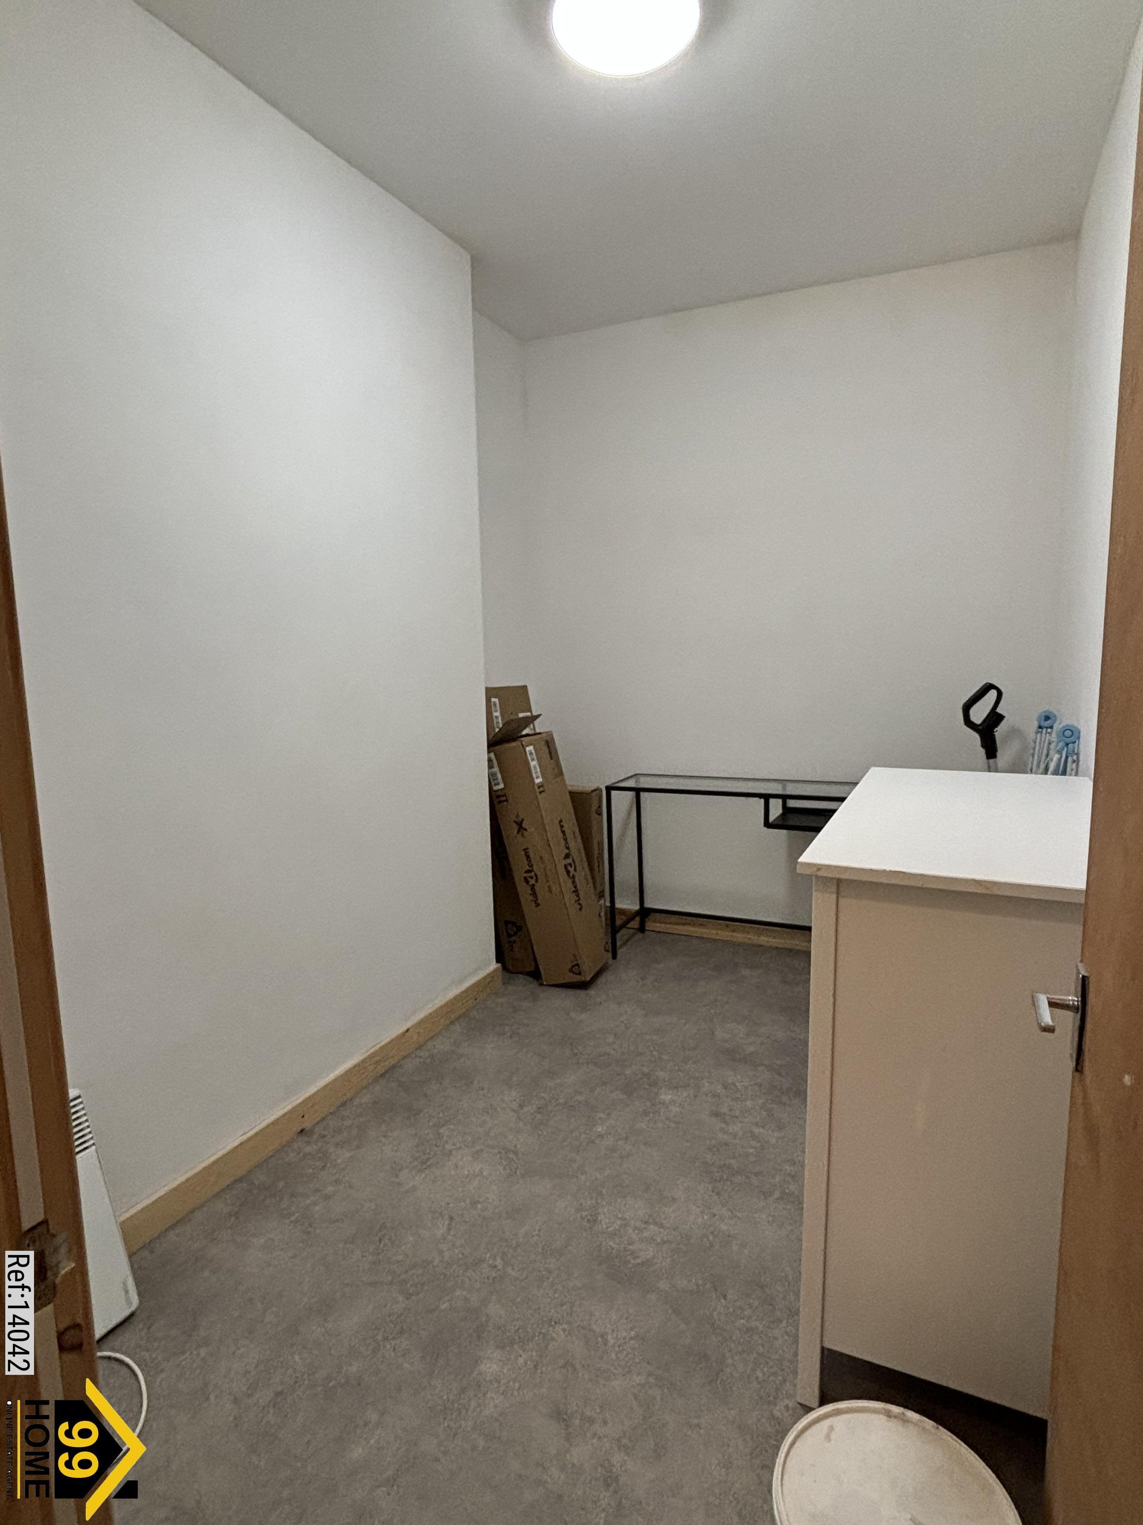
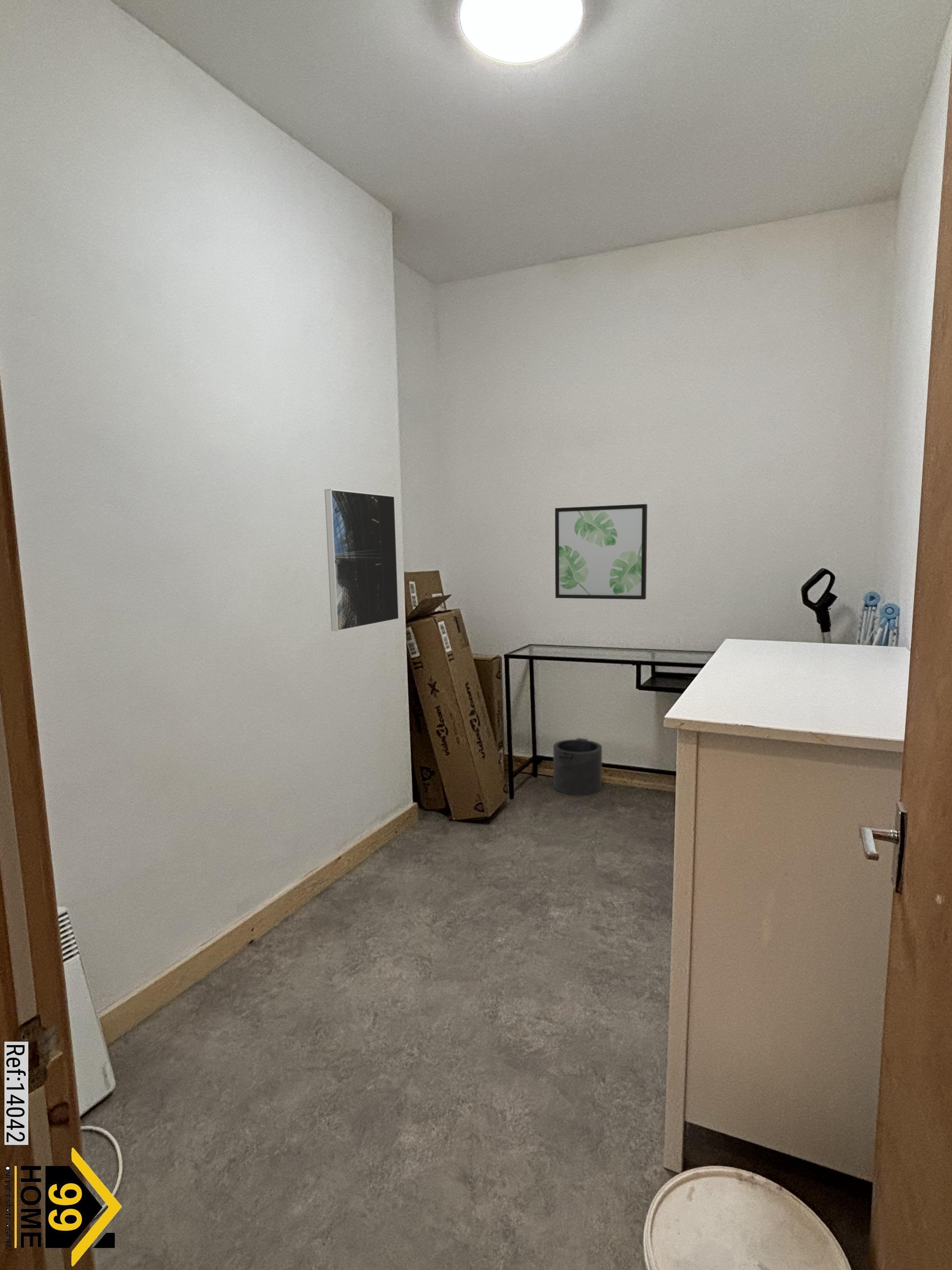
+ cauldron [553,738,603,796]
+ wall art [555,504,648,600]
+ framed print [324,489,399,632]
